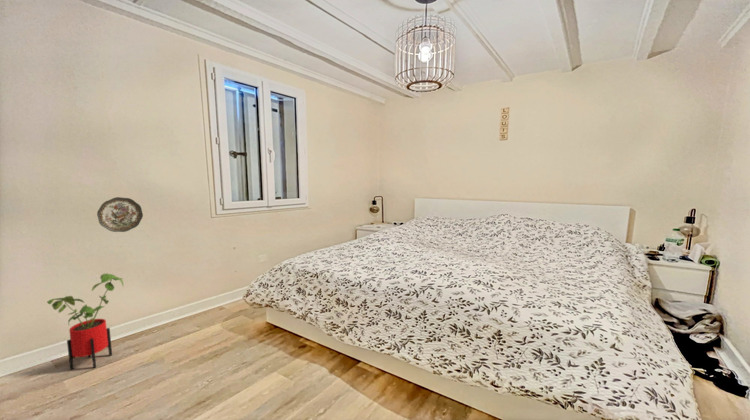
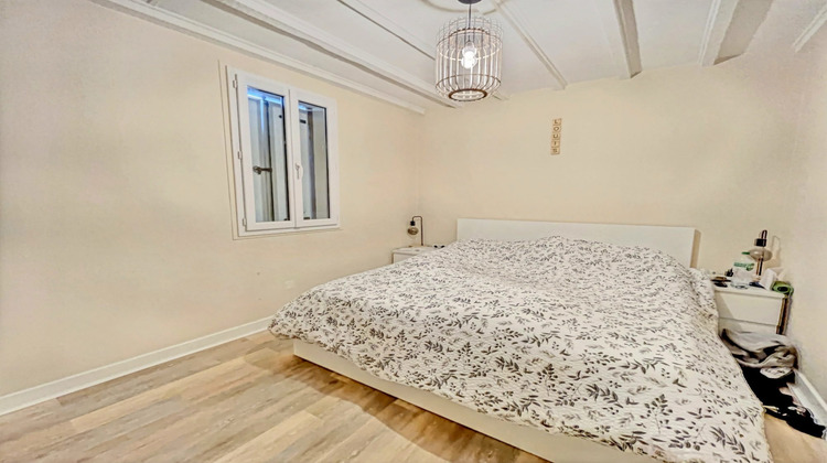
- house plant [46,272,124,371]
- decorative plate [96,196,144,233]
